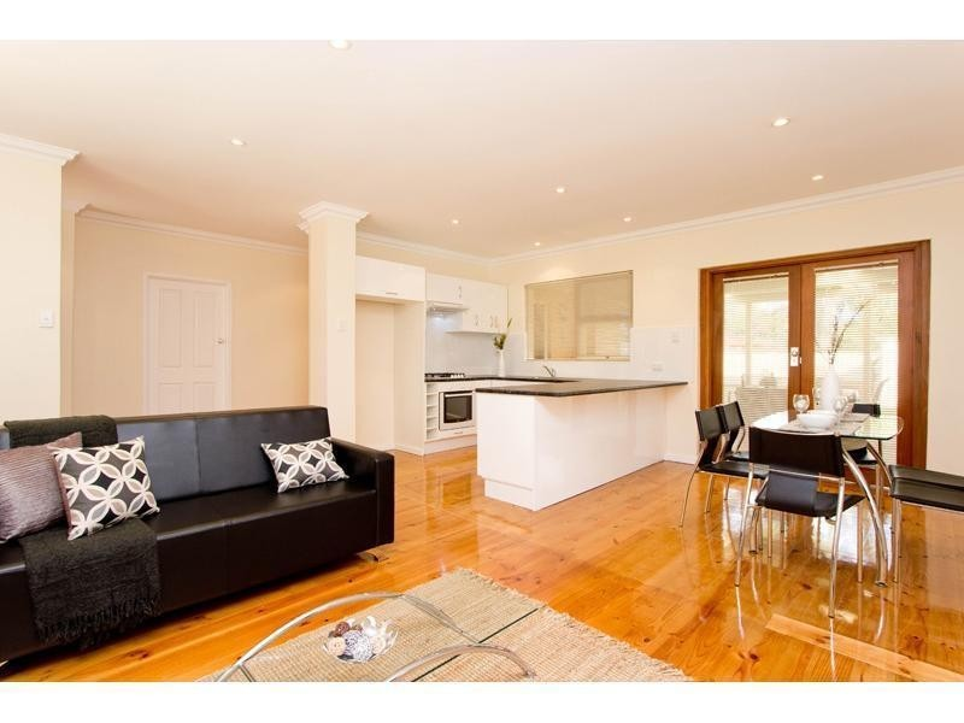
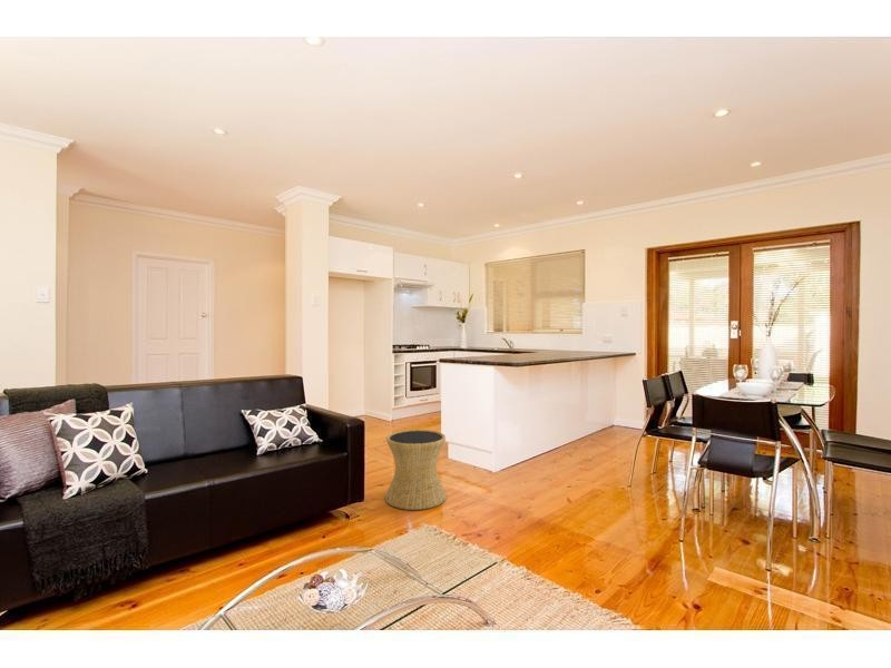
+ side table [384,429,448,511]
